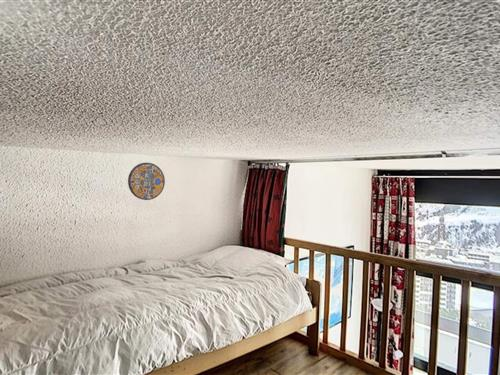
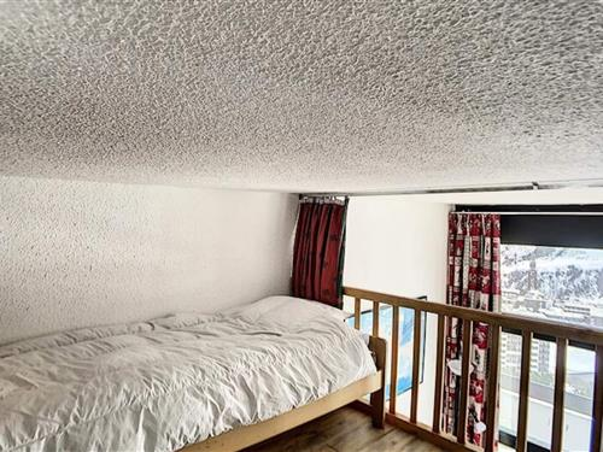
- manhole cover [127,162,166,201]
